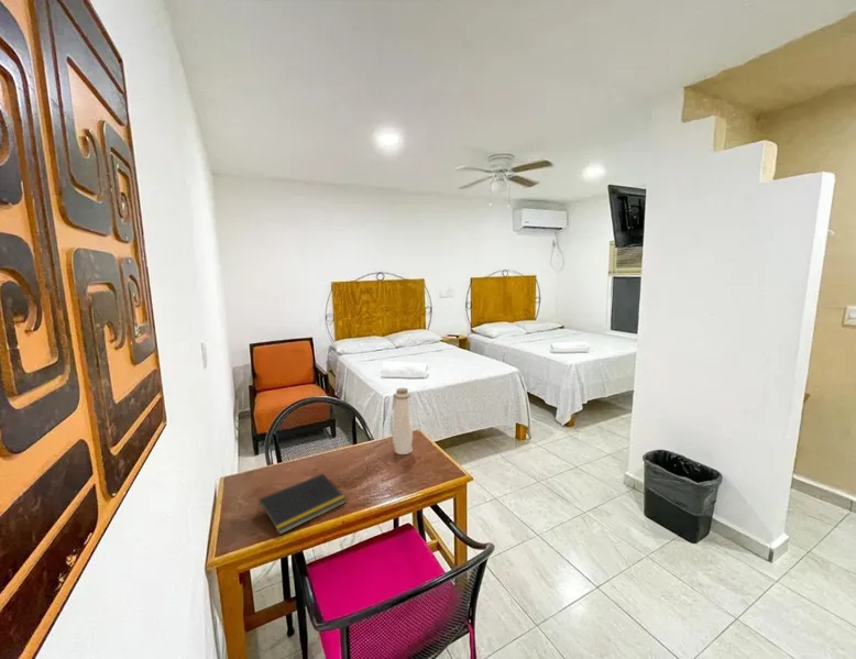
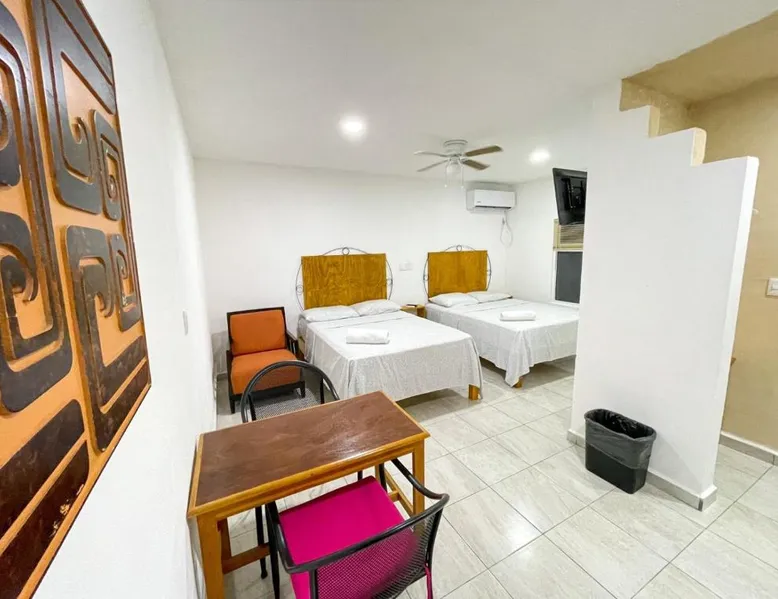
- notepad [257,472,348,536]
- water bottle [391,387,414,455]
